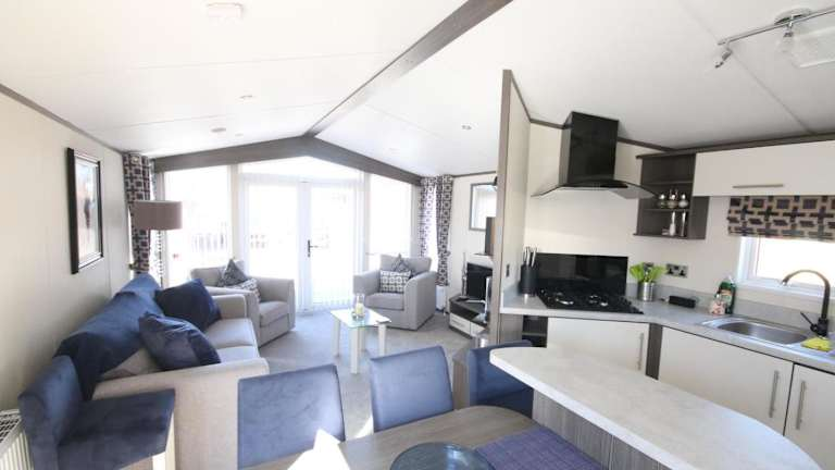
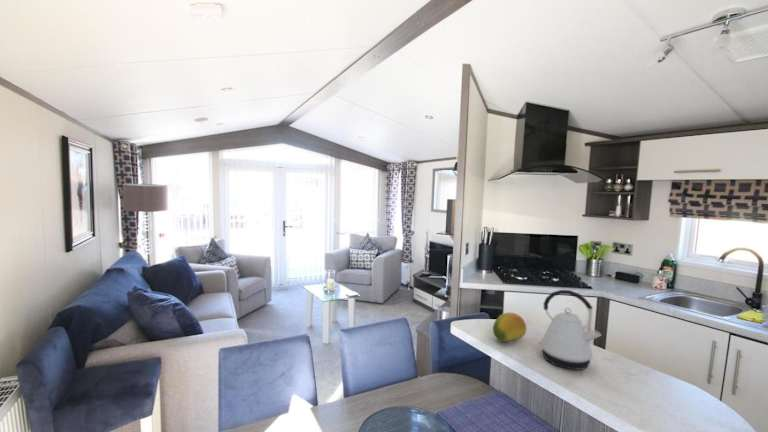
+ kettle [537,289,602,371]
+ fruit [492,312,527,343]
